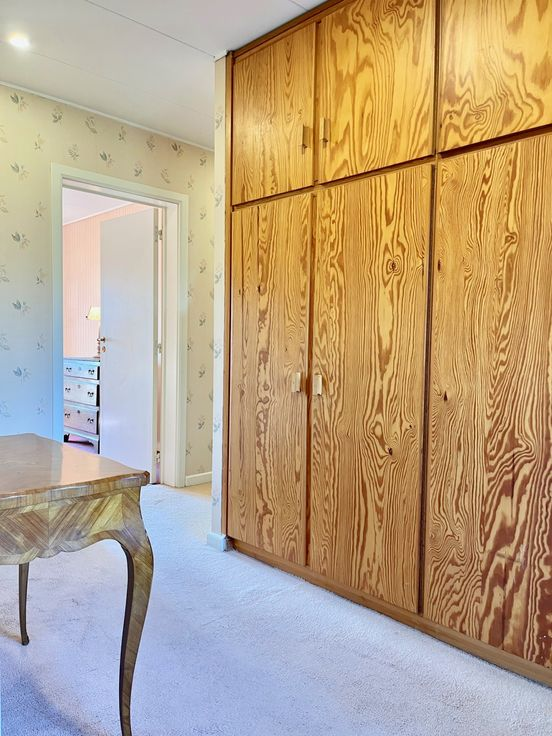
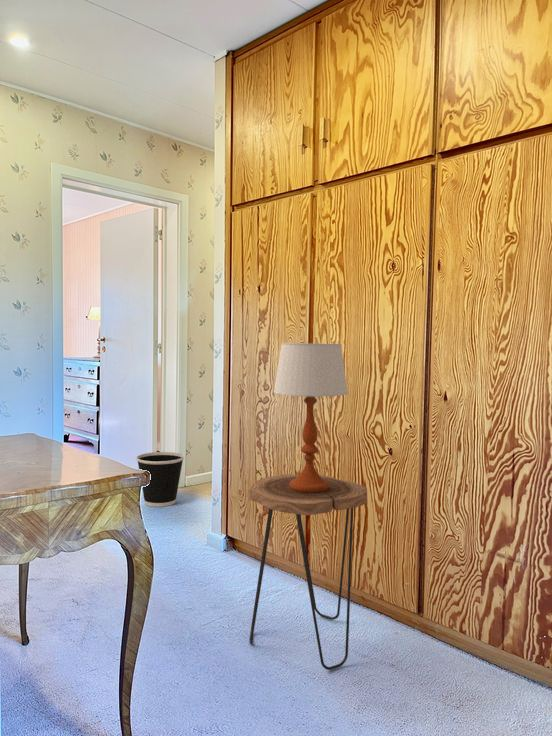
+ table lamp [273,342,349,493]
+ side table [248,473,368,671]
+ wastebasket [135,451,185,508]
